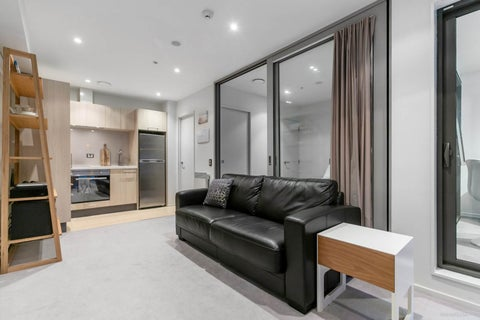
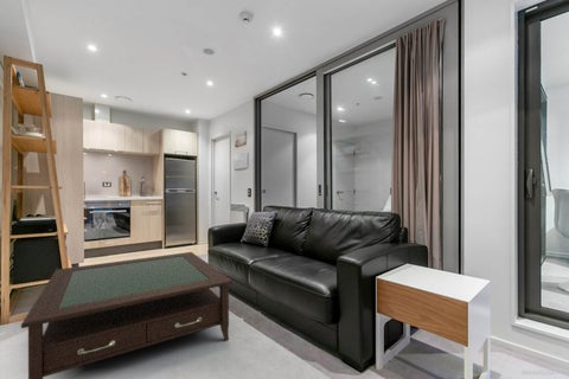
+ coffee table [20,251,234,379]
